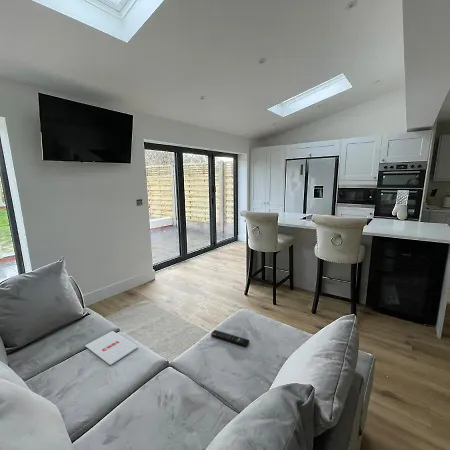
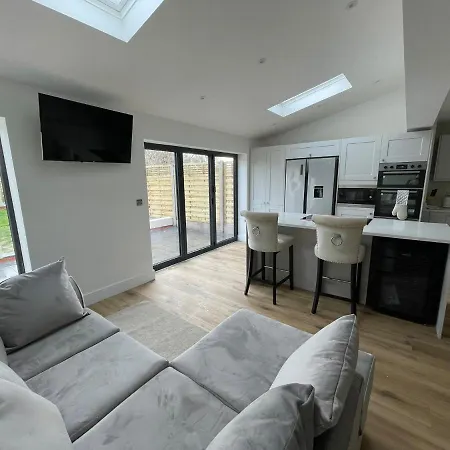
- remote control [210,329,250,347]
- magazine [84,330,139,366]
